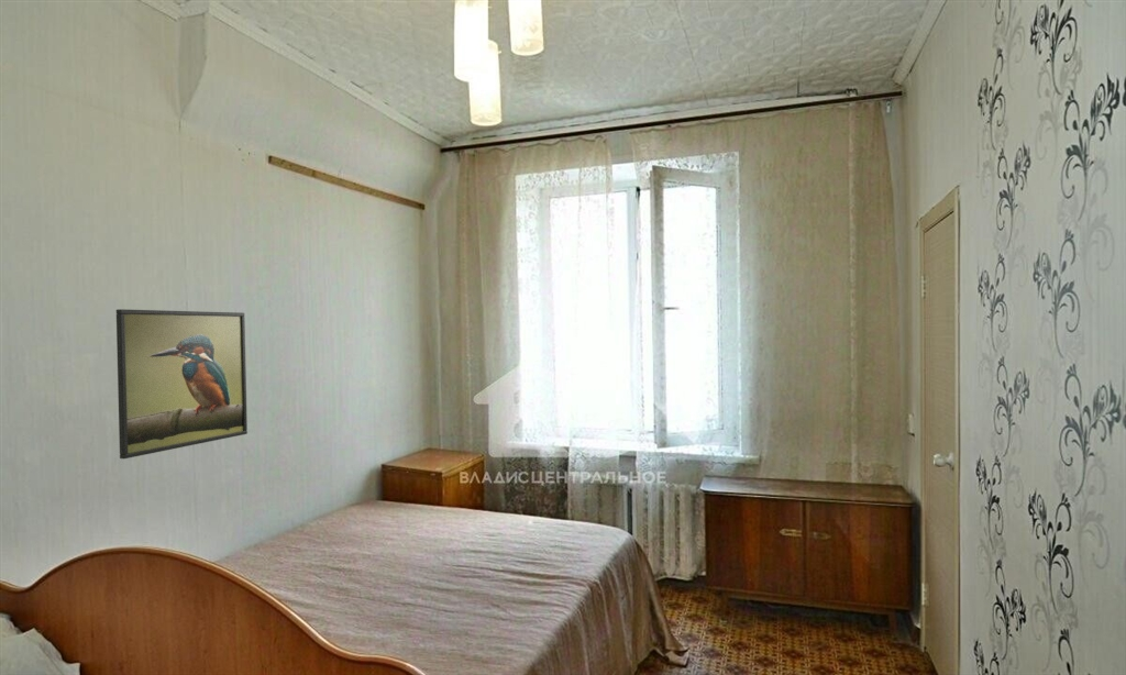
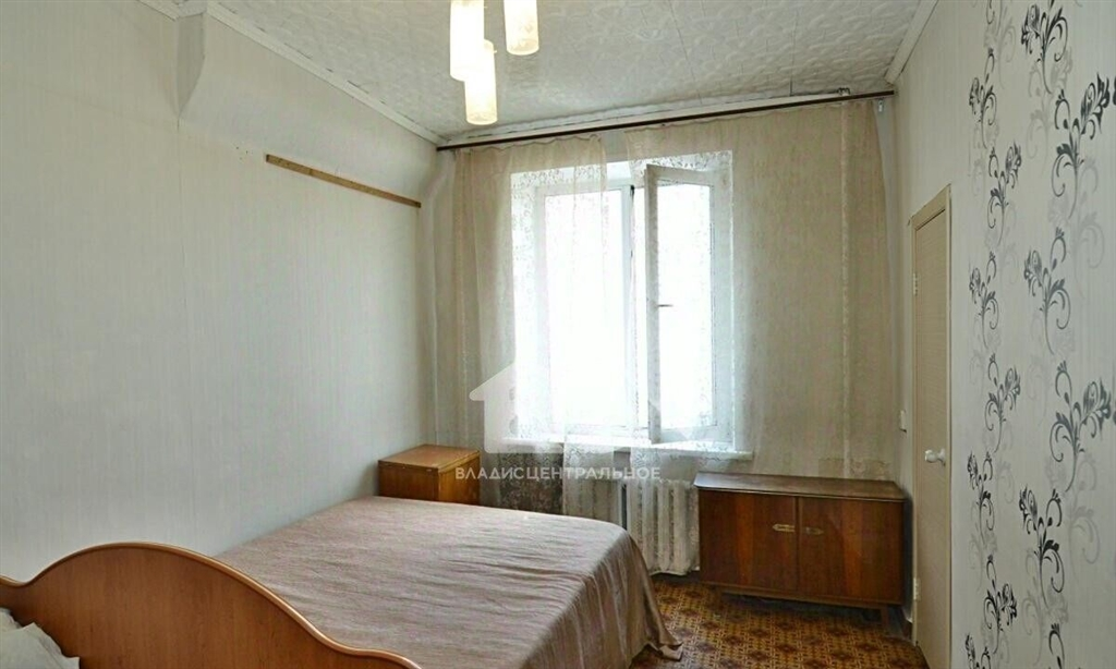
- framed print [115,308,249,460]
